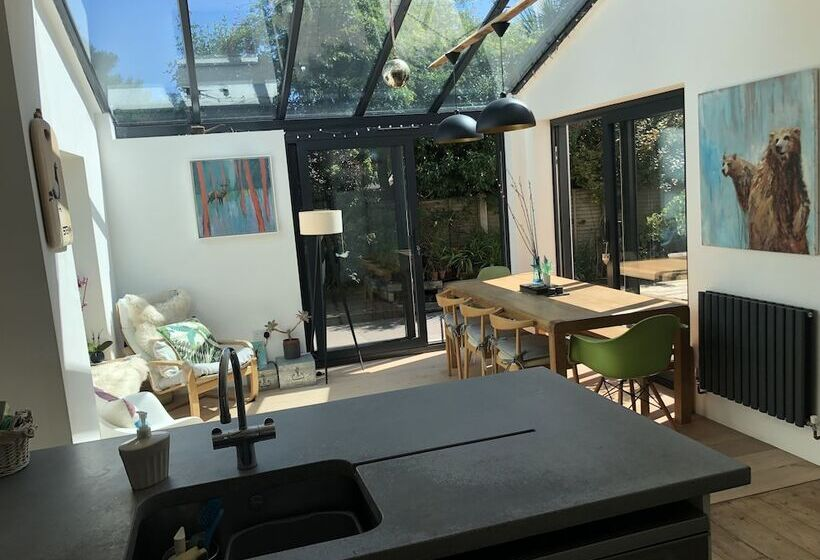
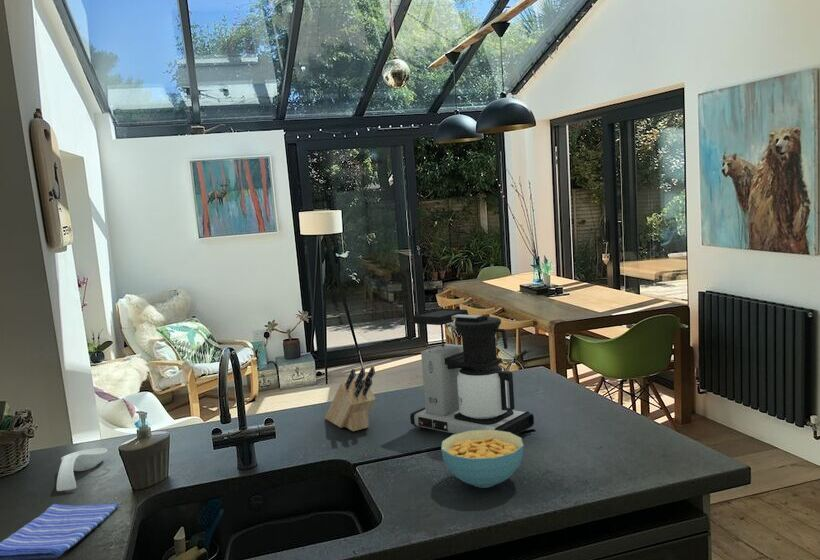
+ cereal bowl [440,430,525,489]
+ dish towel [0,502,120,560]
+ spoon rest [55,447,108,492]
+ coffee maker [409,308,535,436]
+ knife block [324,366,377,432]
